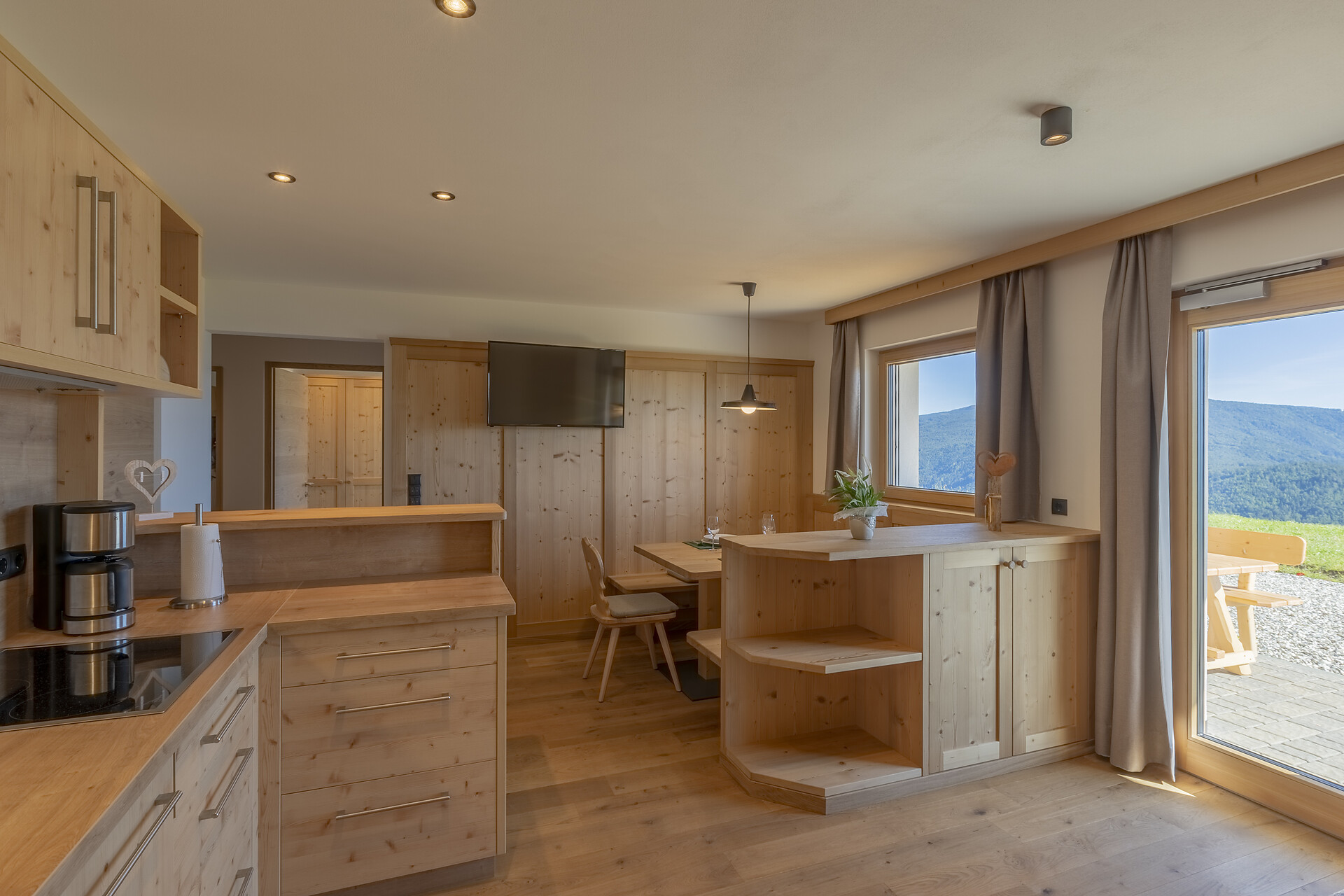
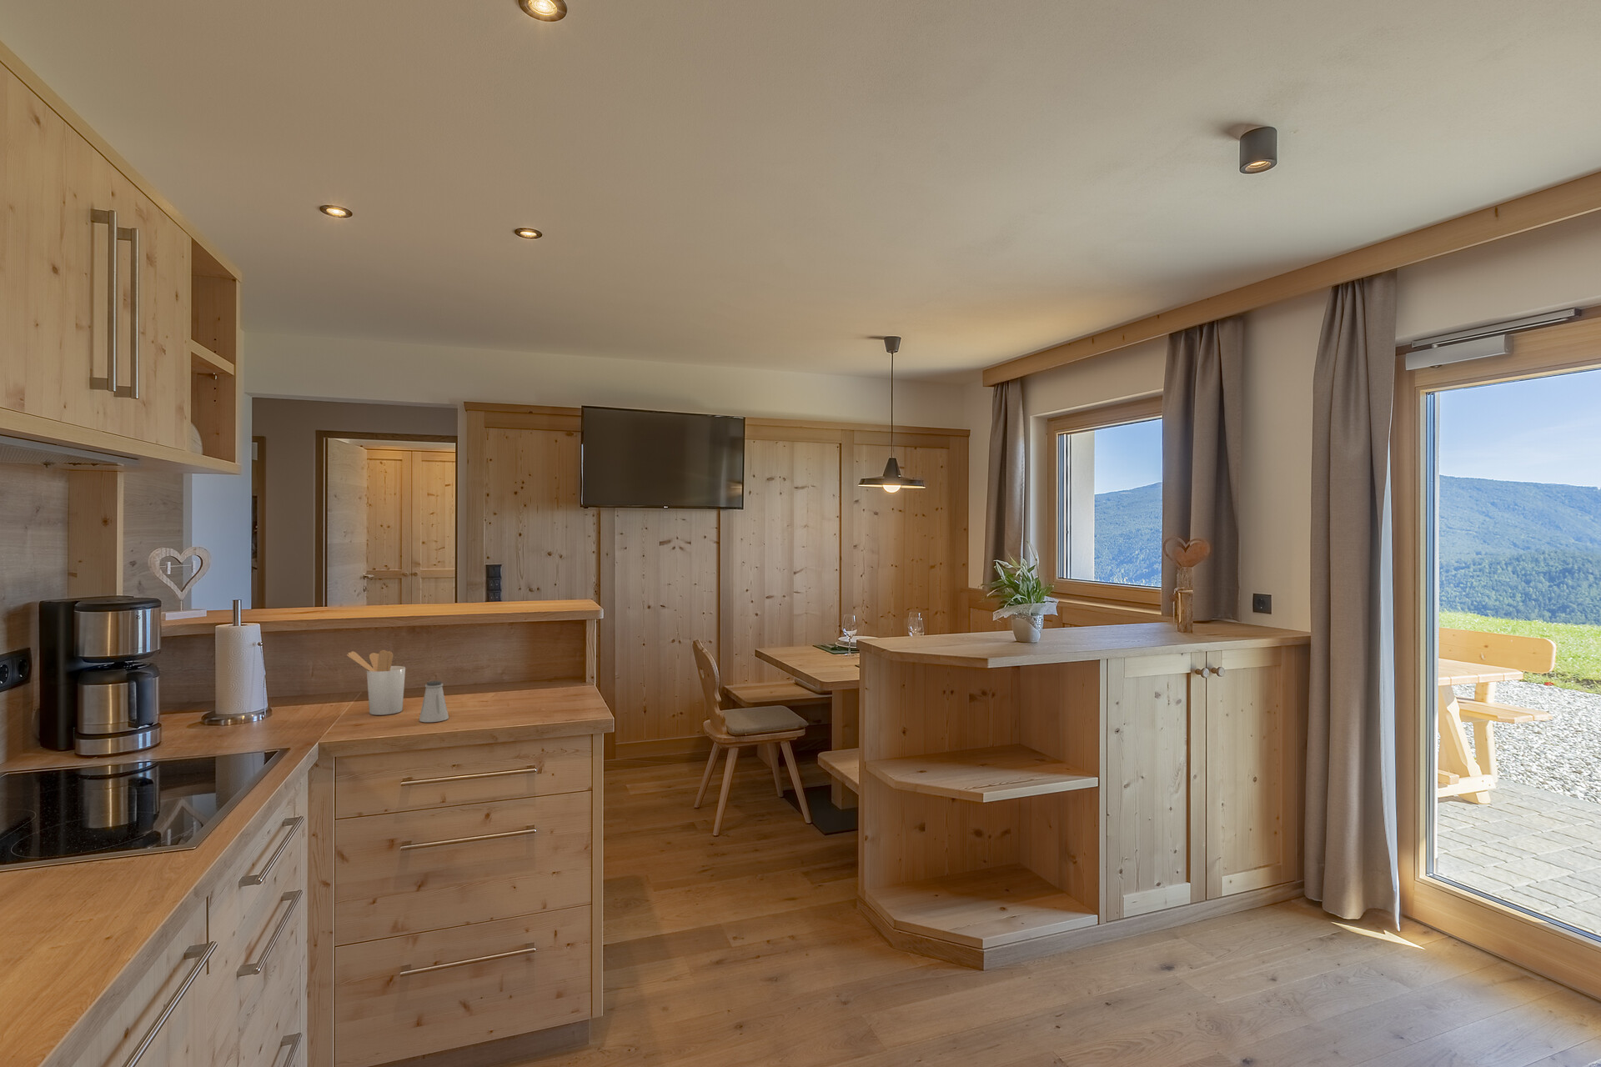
+ utensil holder [345,649,406,716]
+ saltshaker [418,680,449,723]
